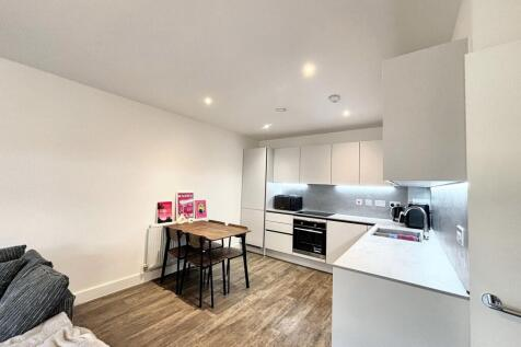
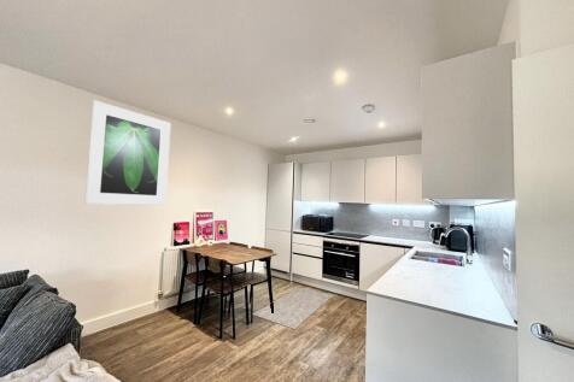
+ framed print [83,99,171,206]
+ rug [252,286,334,330]
